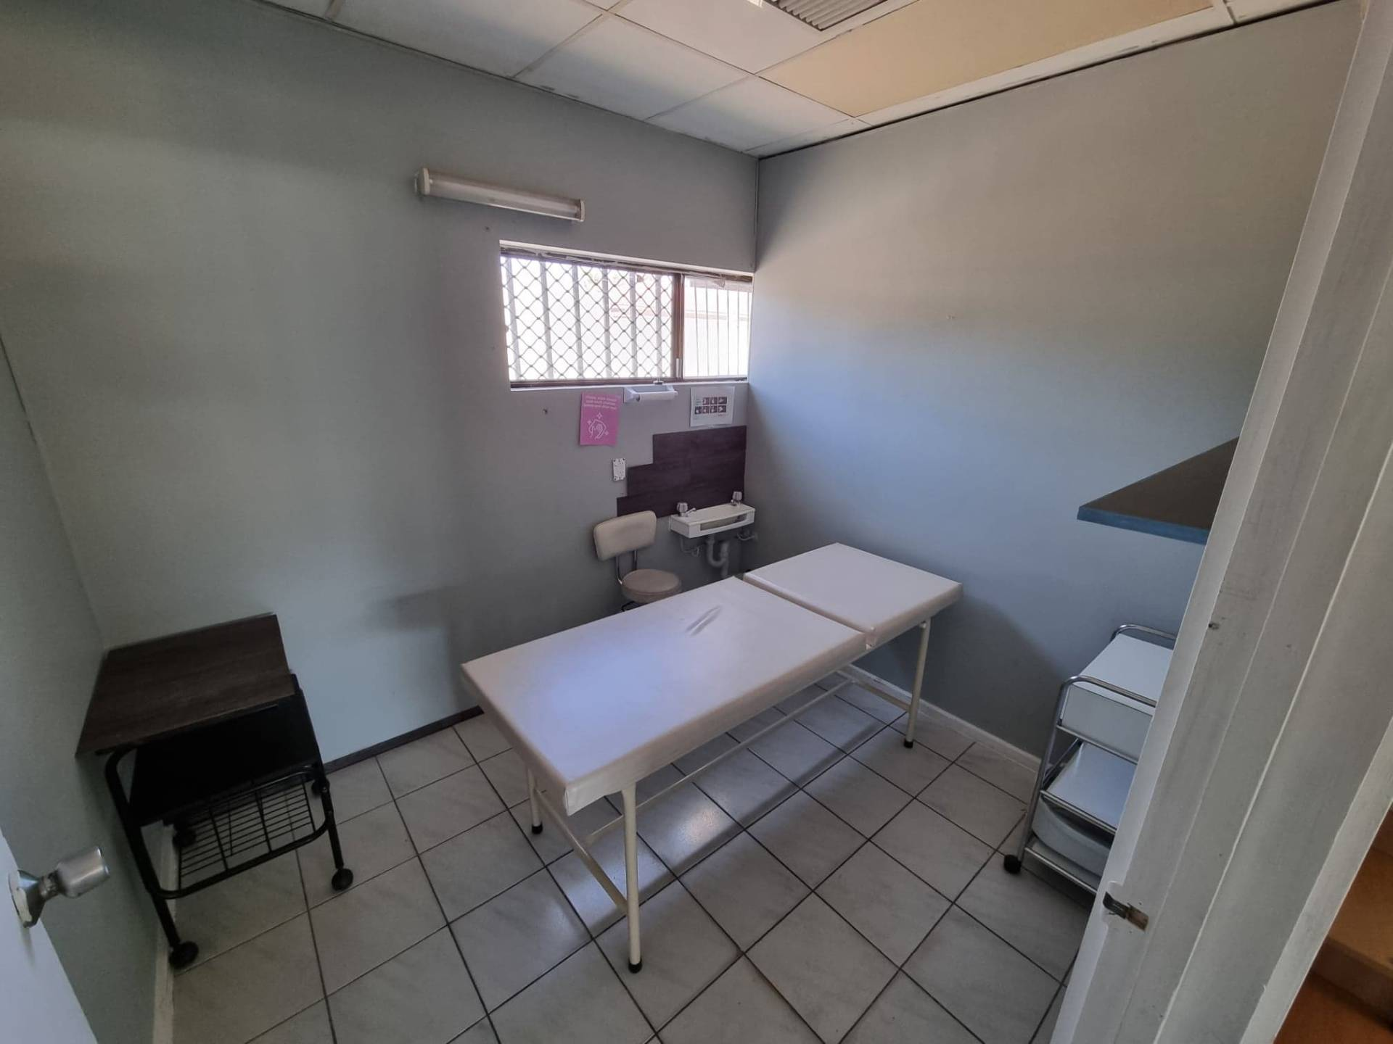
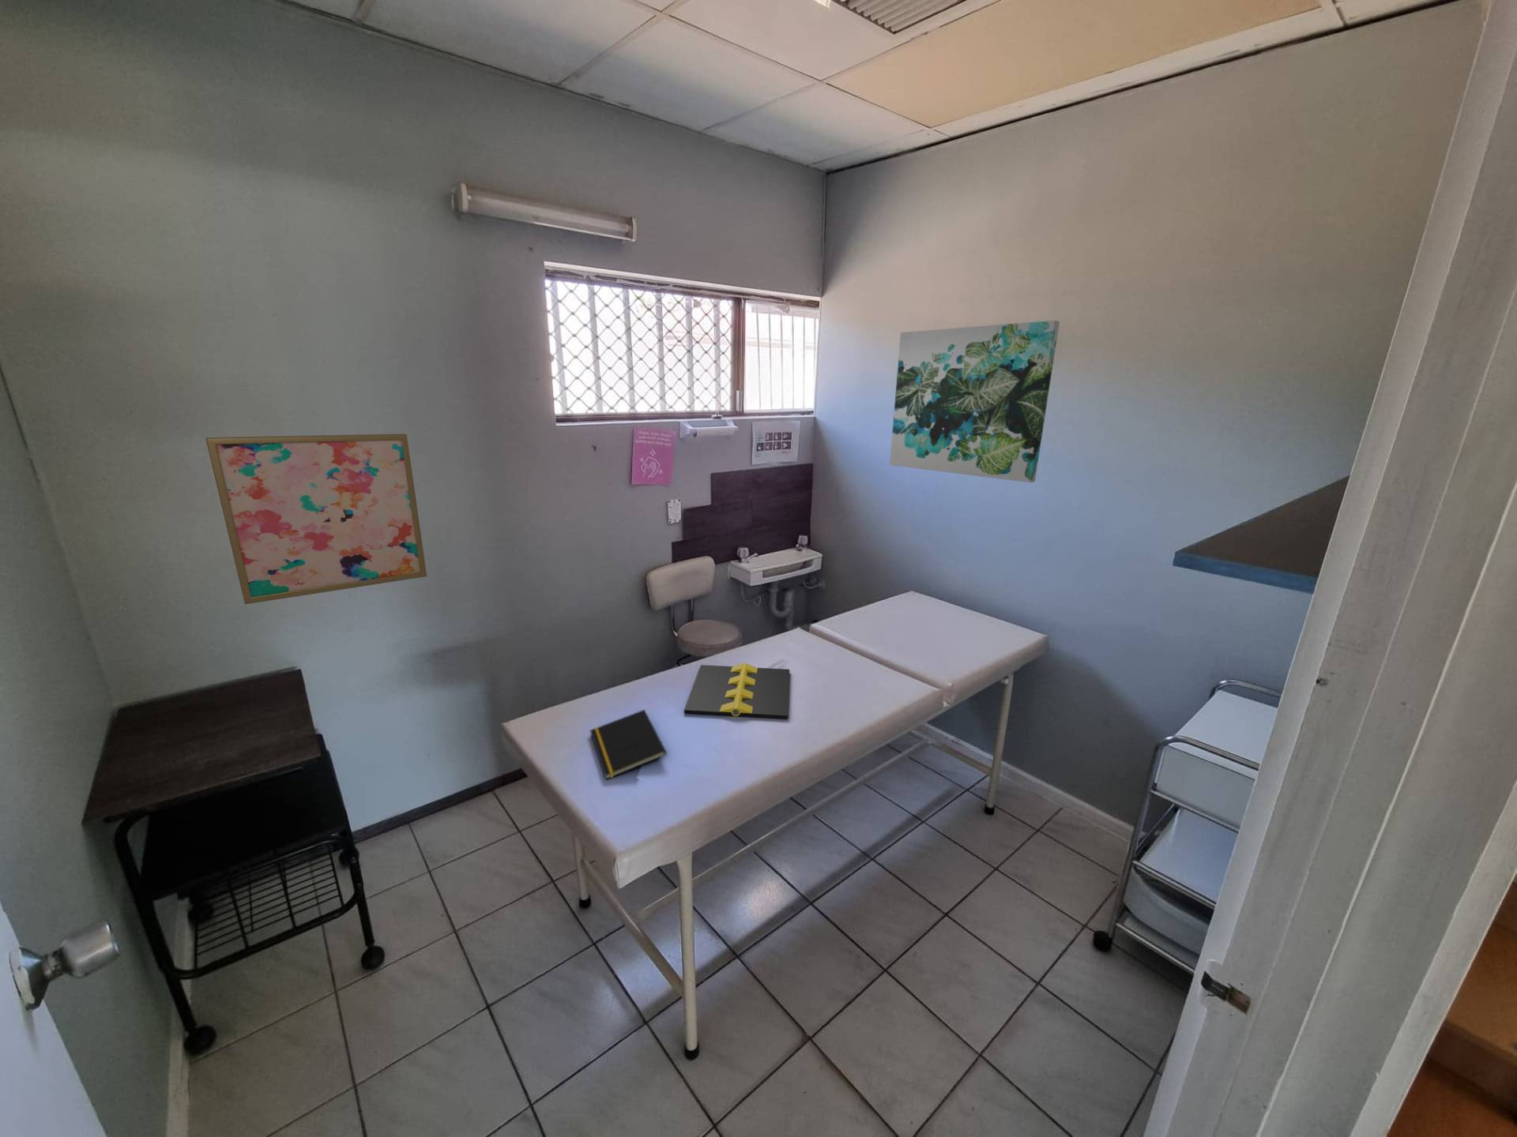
+ document tray [683,663,790,719]
+ notepad [589,709,668,780]
+ wall art [204,432,428,604]
+ wall art [889,320,1061,484]
